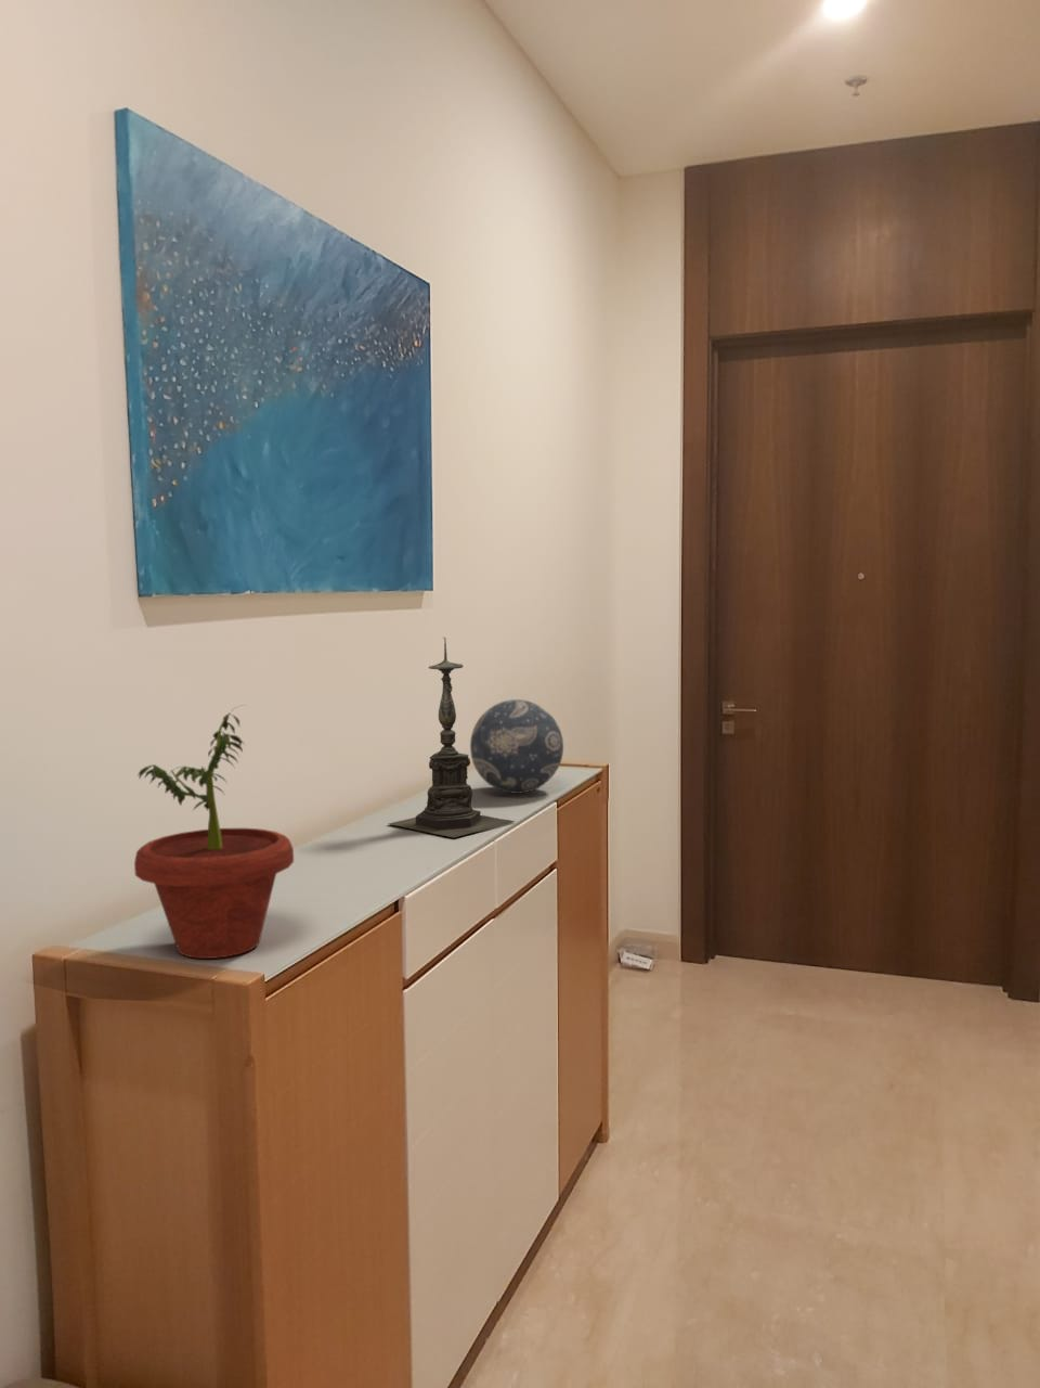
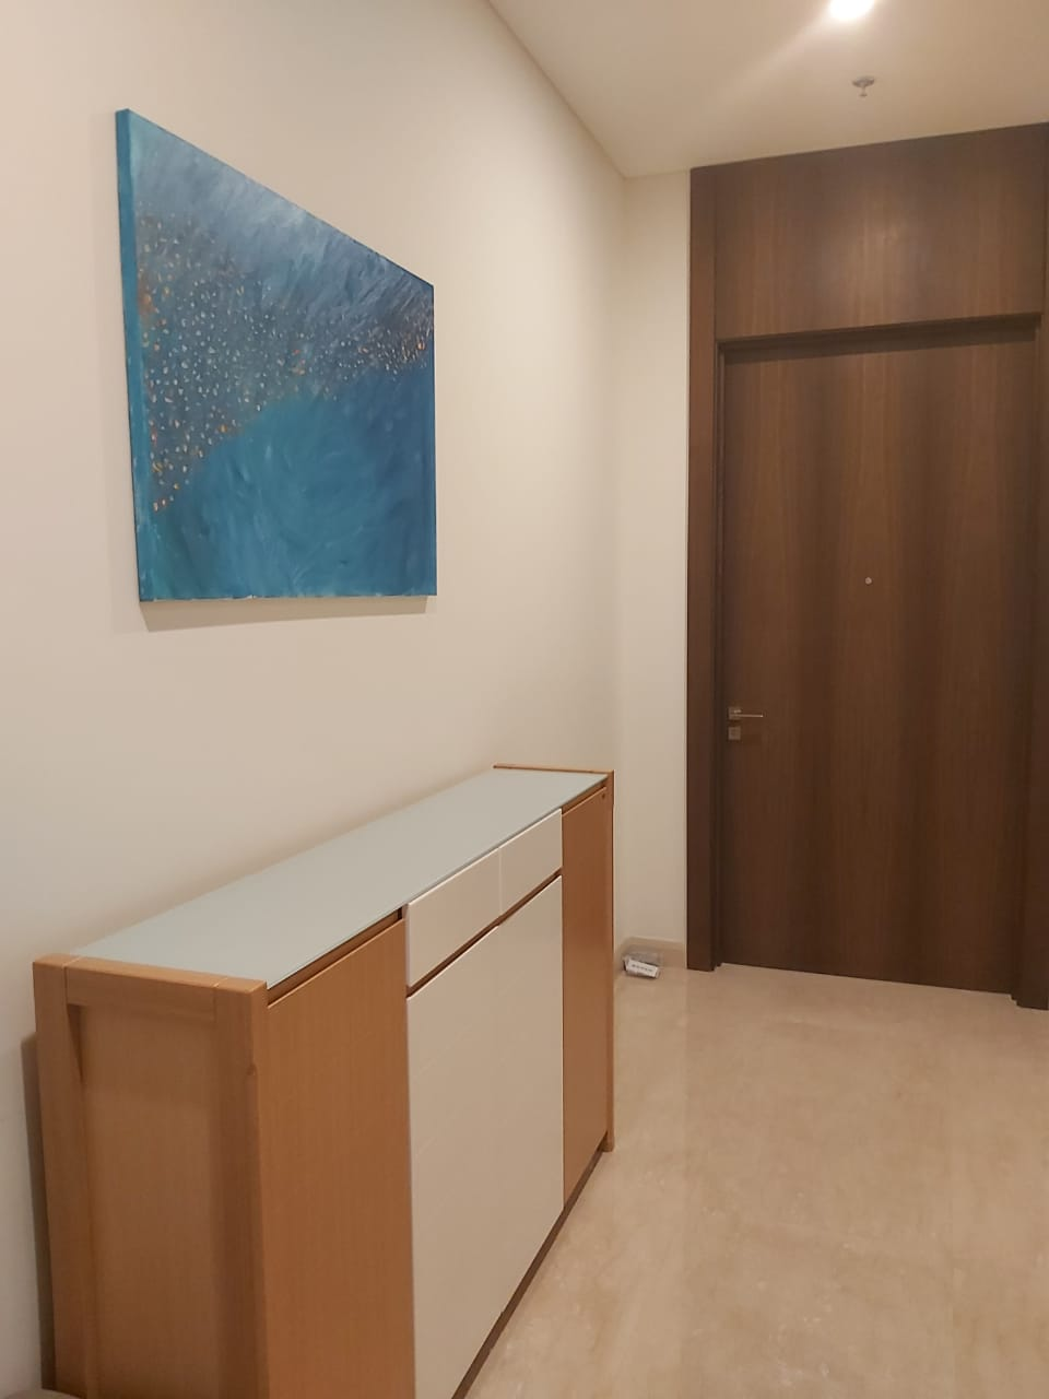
- decorative ball [469,698,565,795]
- candle holder [388,636,517,838]
- potted plant [133,704,295,960]
